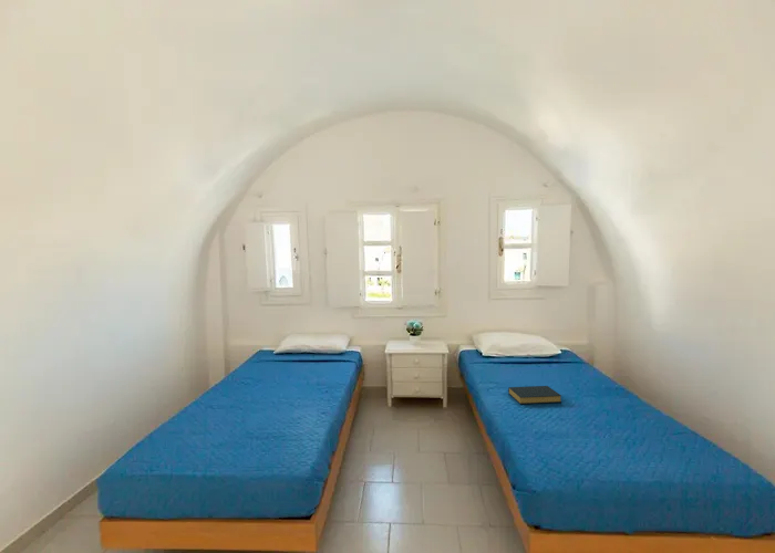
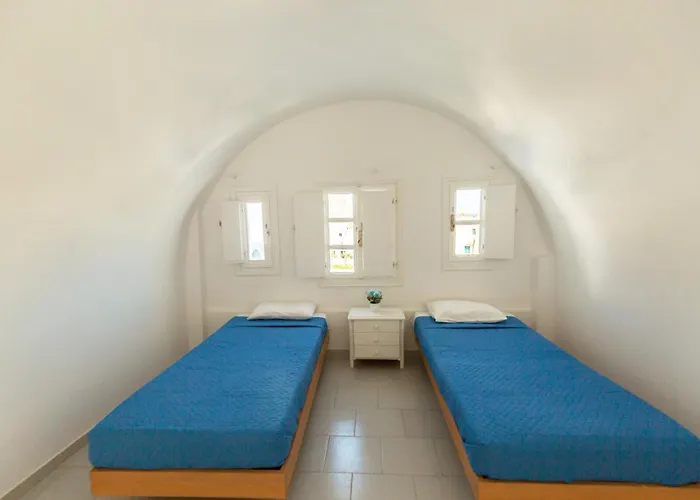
- hardback book [507,385,562,405]
